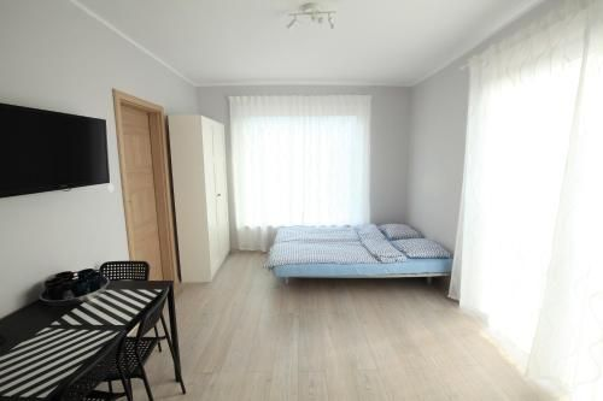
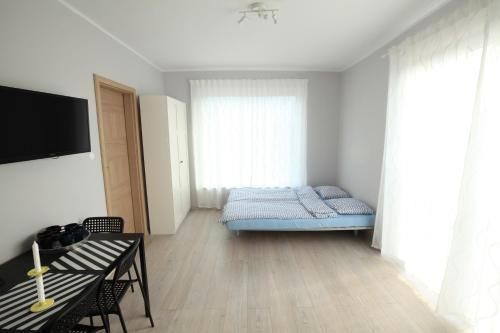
+ candle [27,240,55,313]
